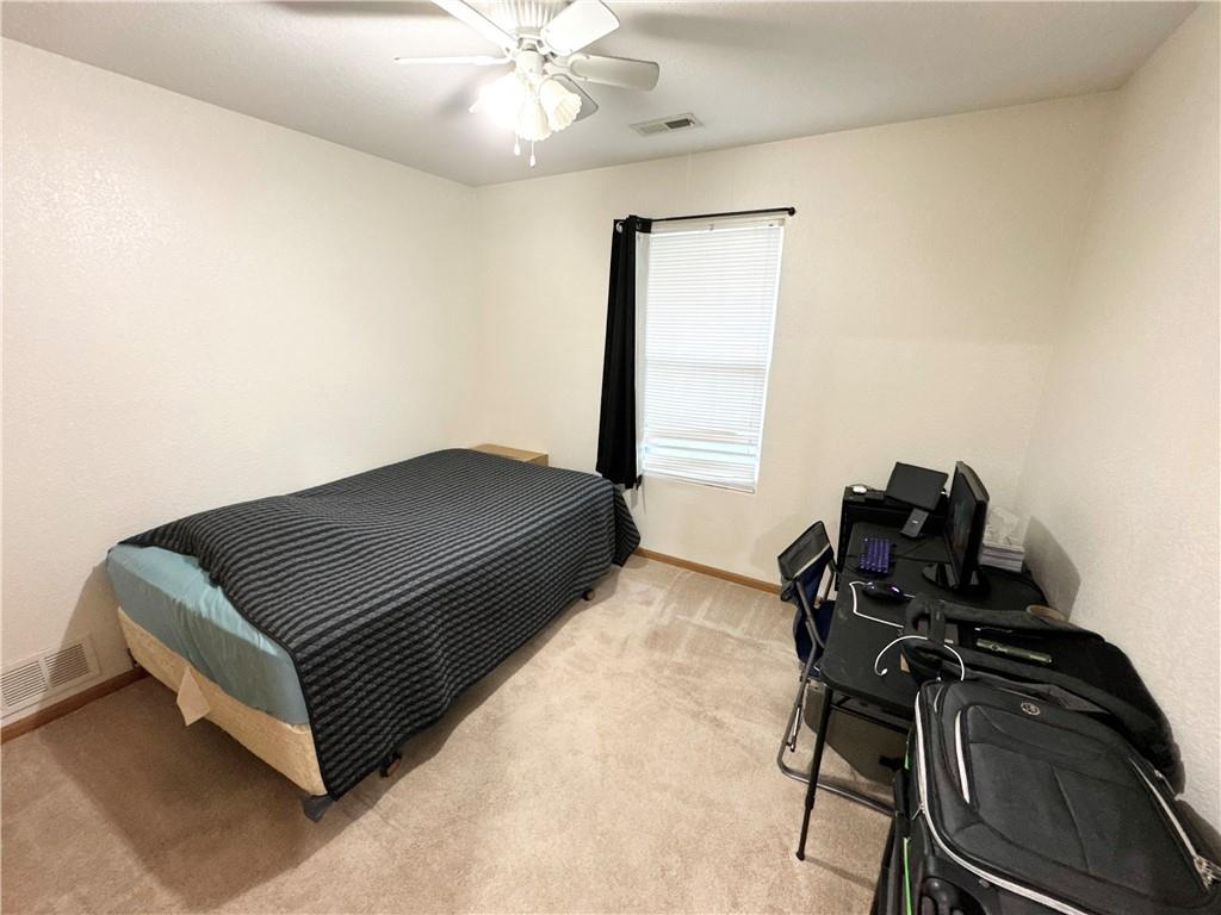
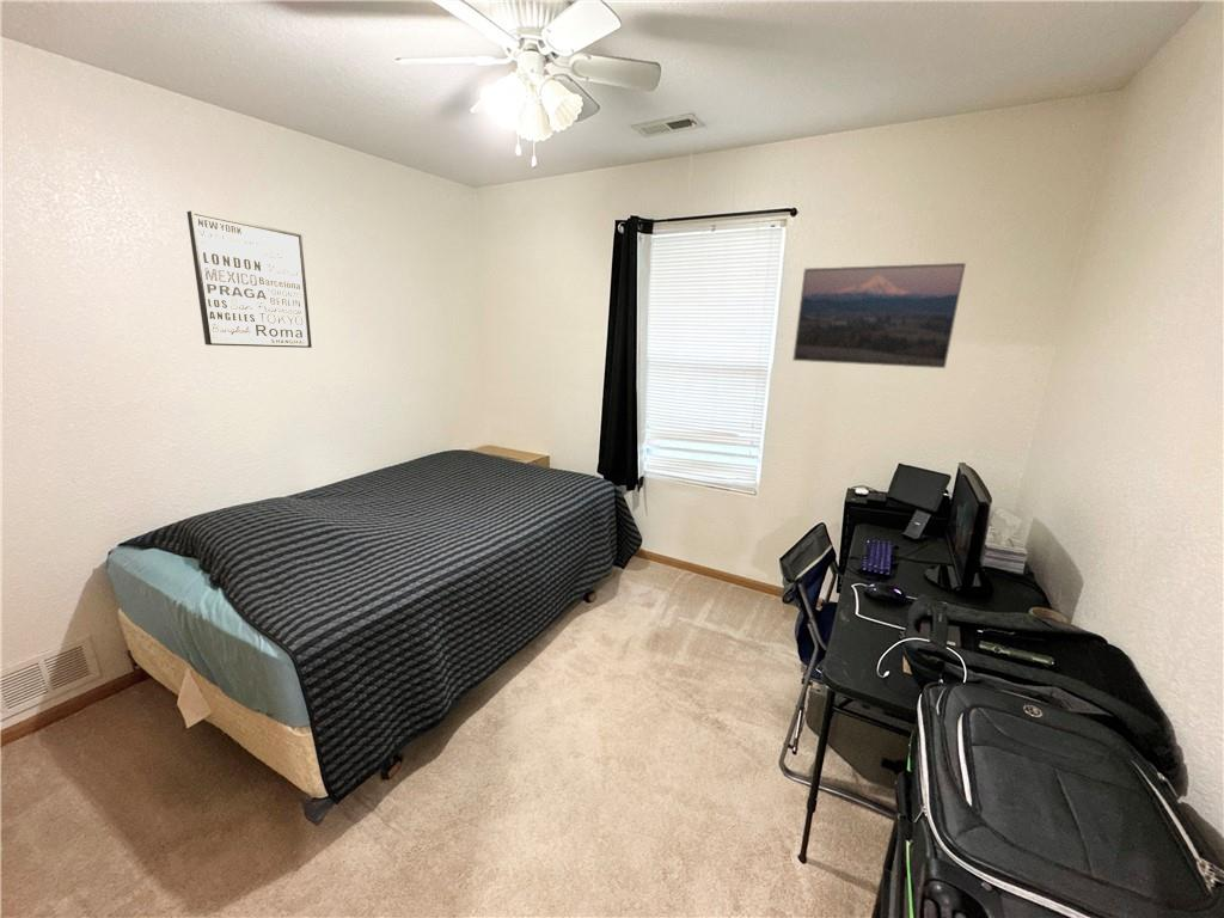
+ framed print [791,262,967,369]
+ wall art [185,209,313,349]
